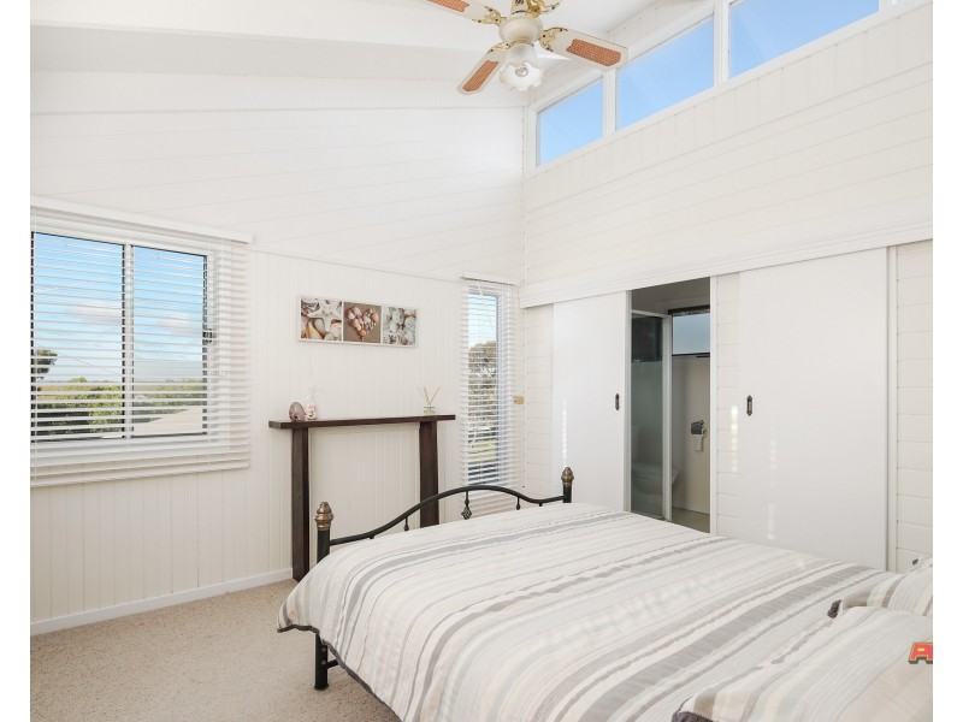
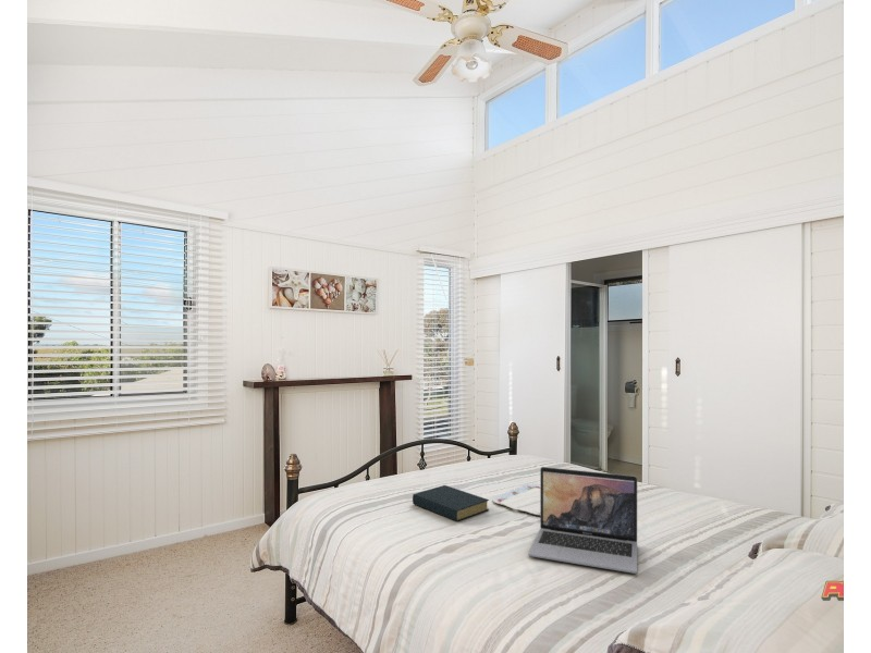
+ laptop [527,466,638,575]
+ hardback book [412,484,490,522]
+ serving tray [491,482,540,517]
